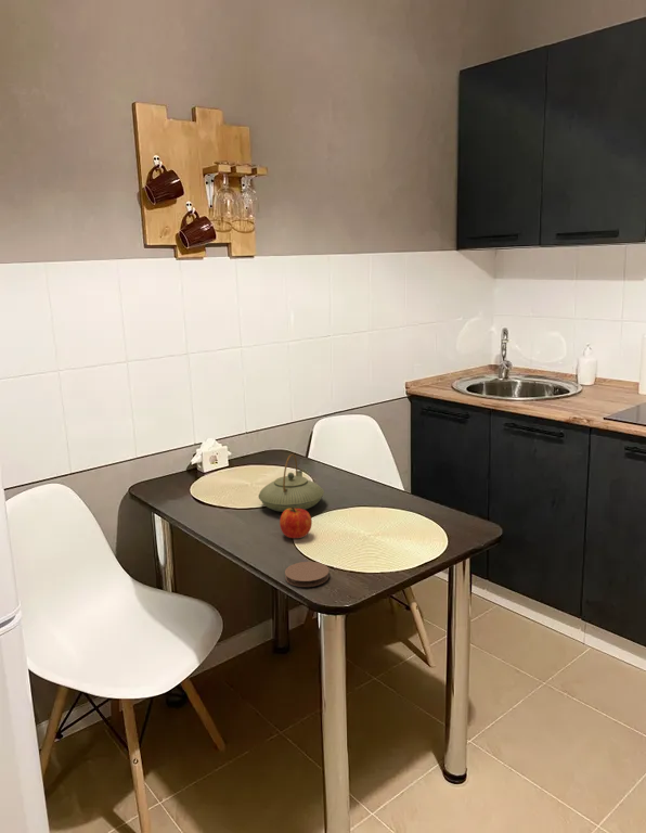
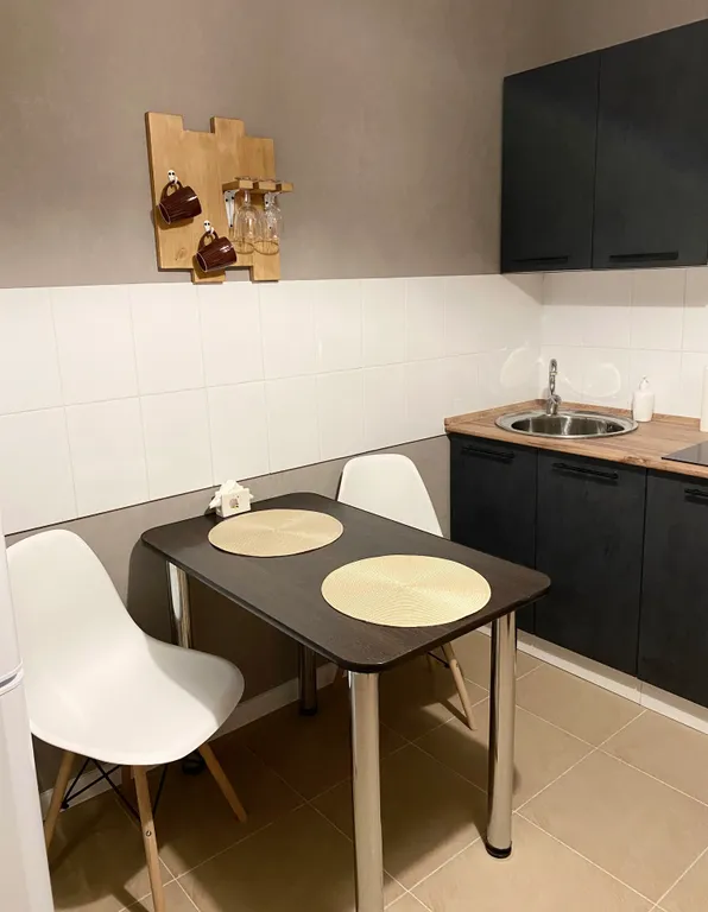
- coaster [284,561,331,588]
- teapot [258,453,325,513]
- fruit [279,508,313,539]
